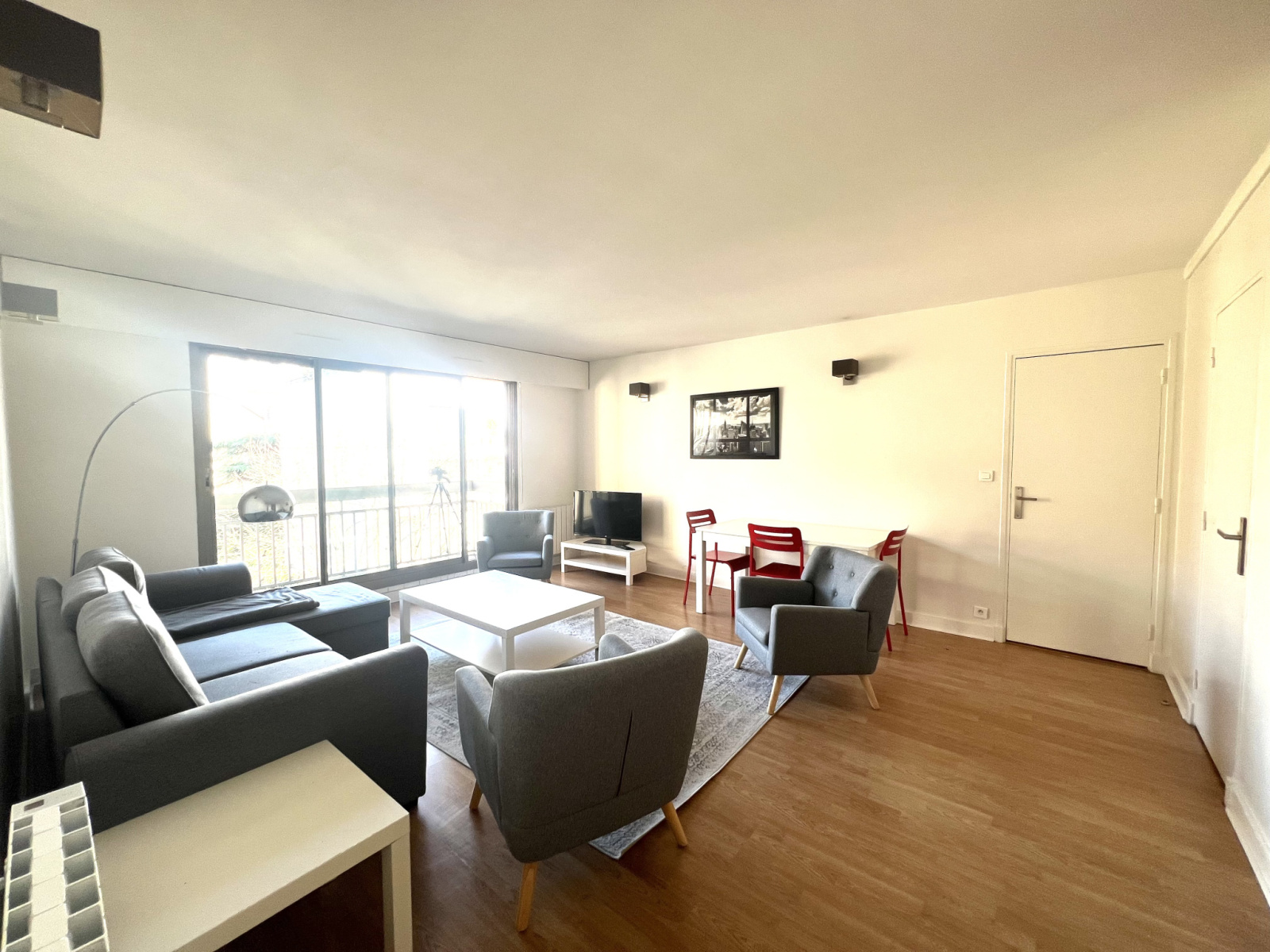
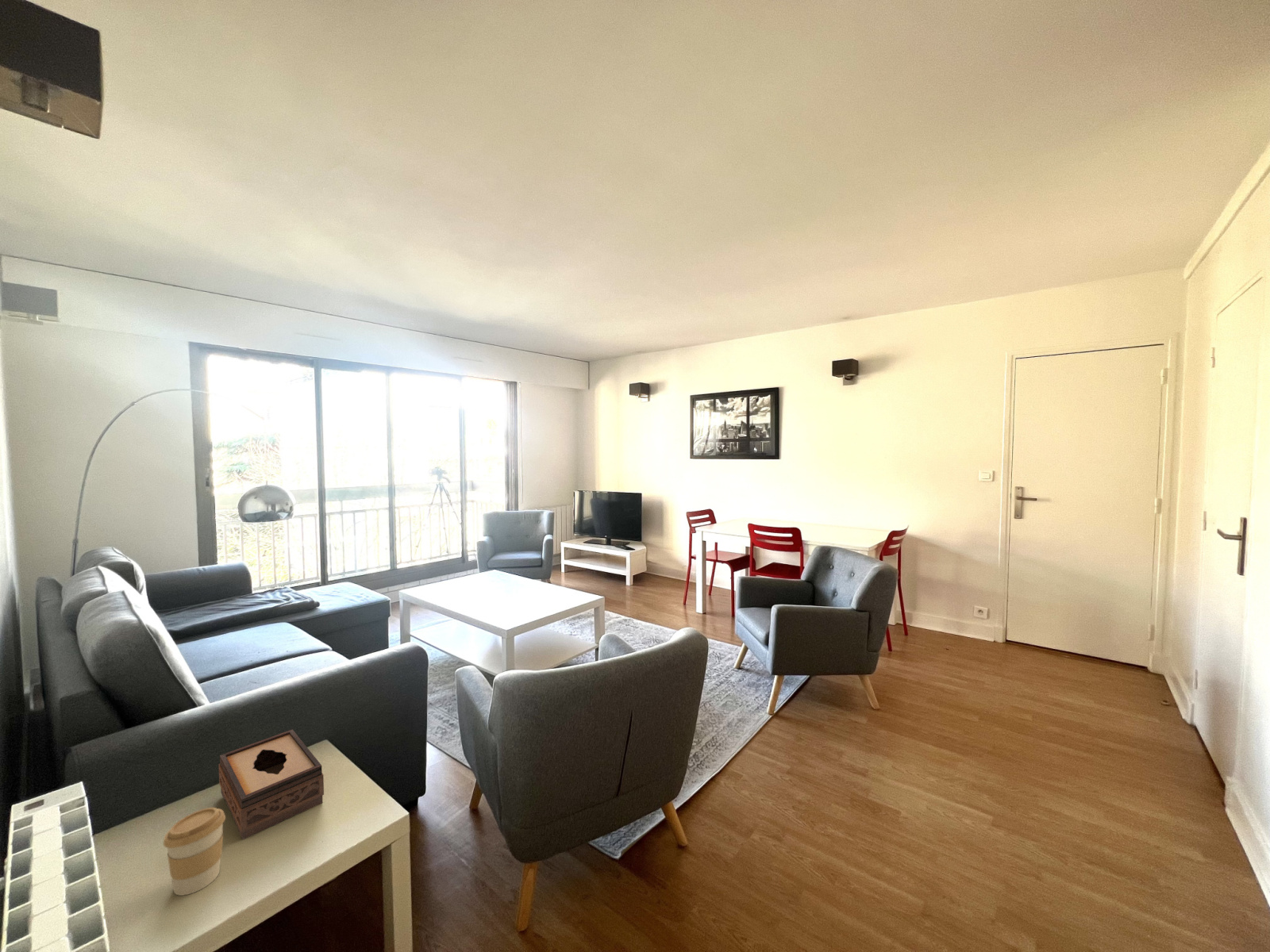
+ coffee cup [163,807,226,896]
+ tissue box [218,728,325,840]
